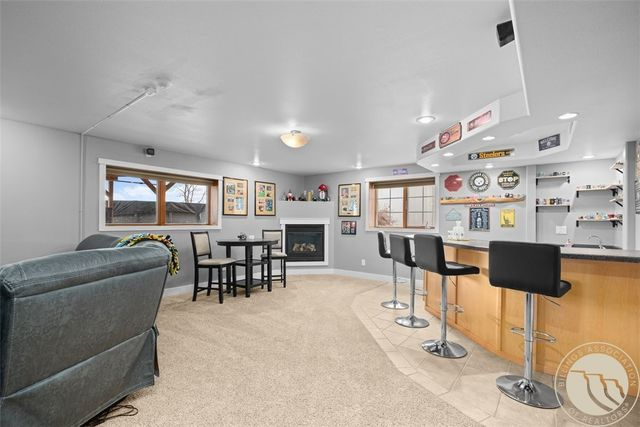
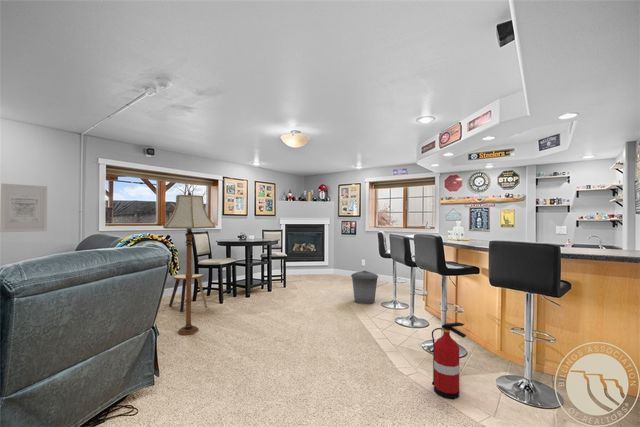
+ fire extinguisher [431,321,467,400]
+ stool [168,273,208,313]
+ trash can [350,270,379,305]
+ floor lamp [162,191,217,336]
+ wall art [0,182,48,233]
